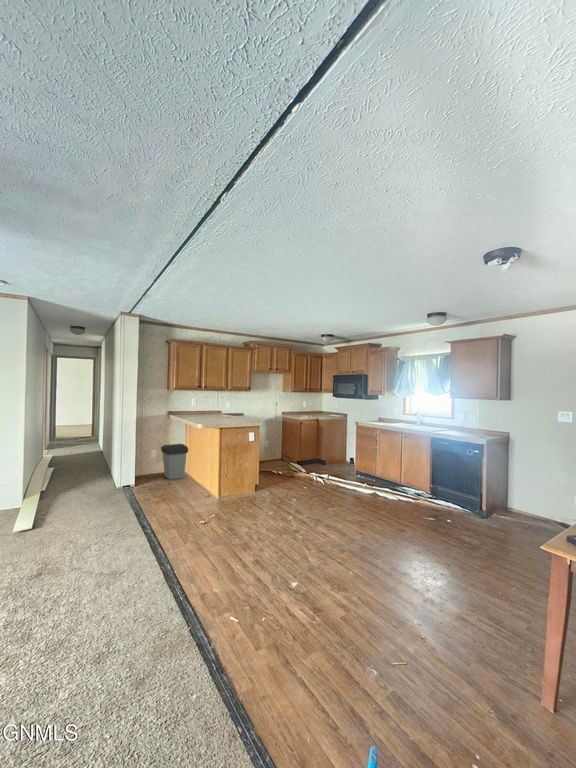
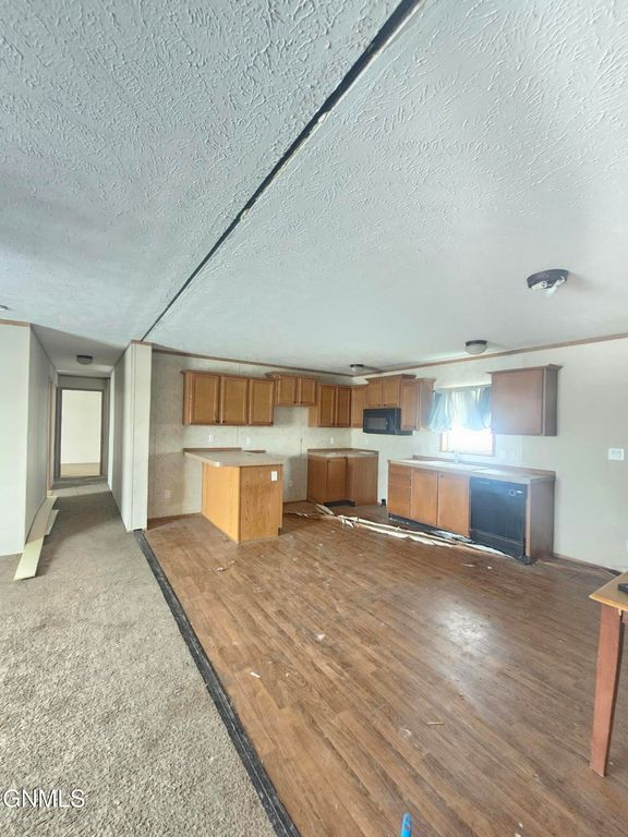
- trash can [160,443,189,481]
